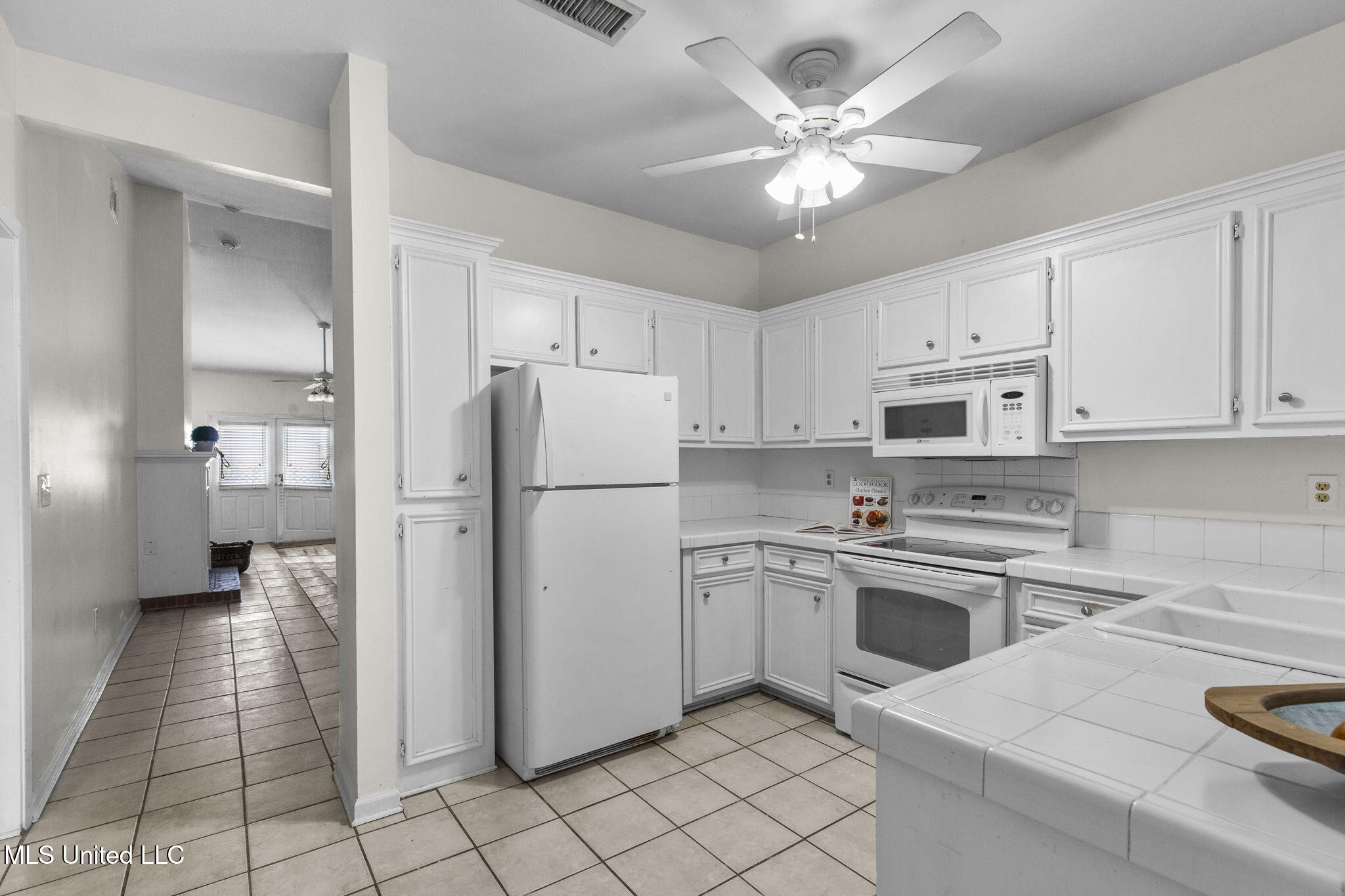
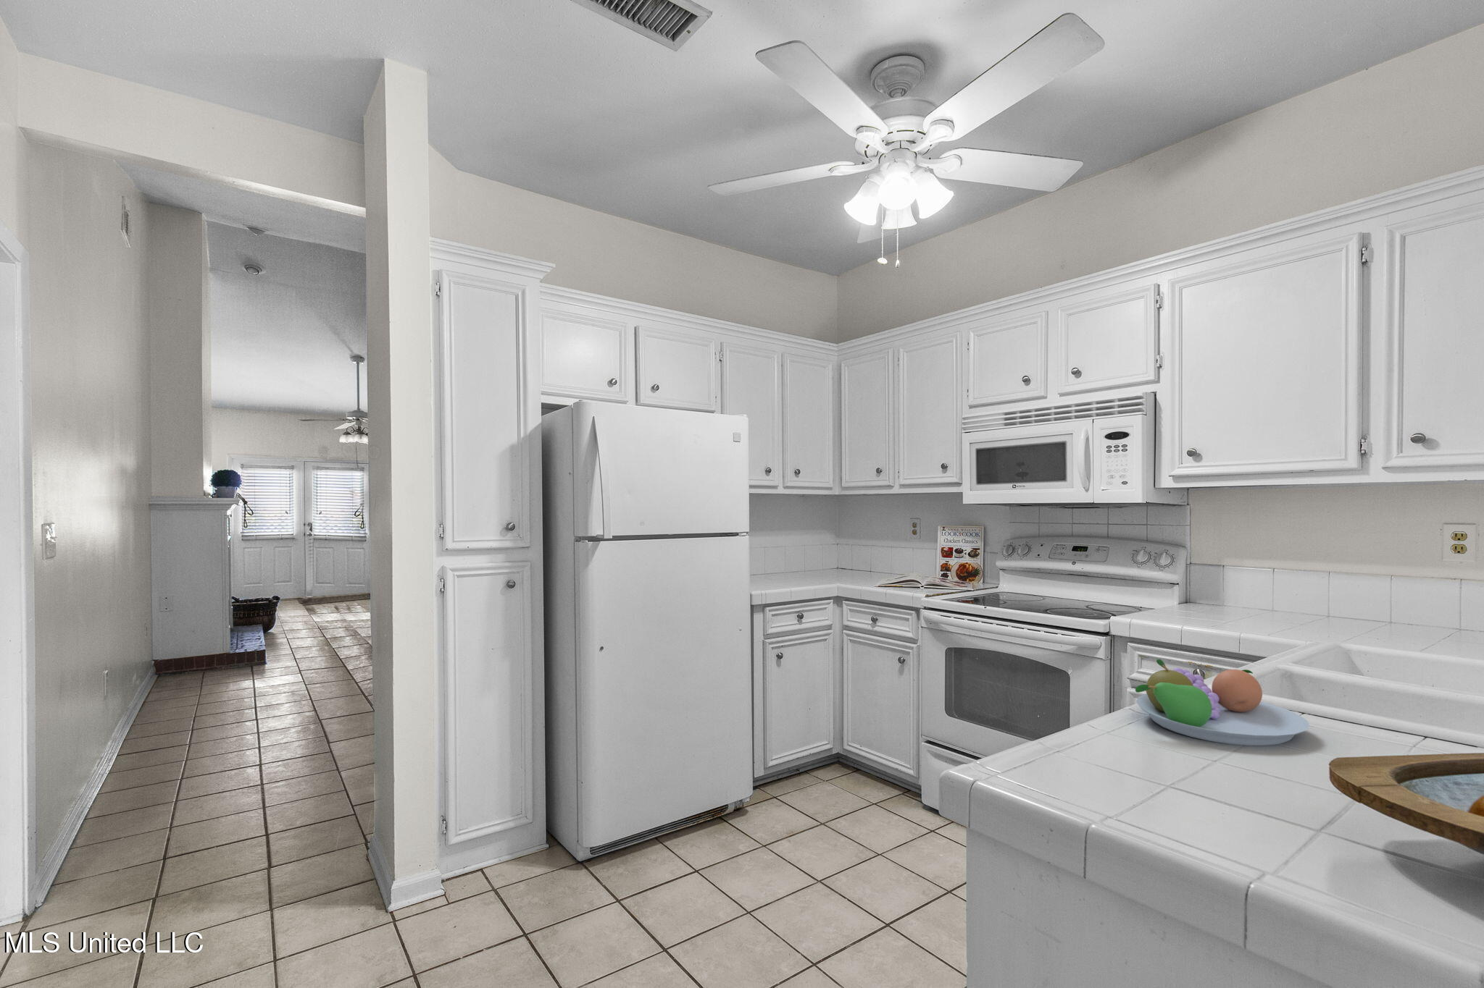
+ fruit bowl [1134,658,1310,747]
